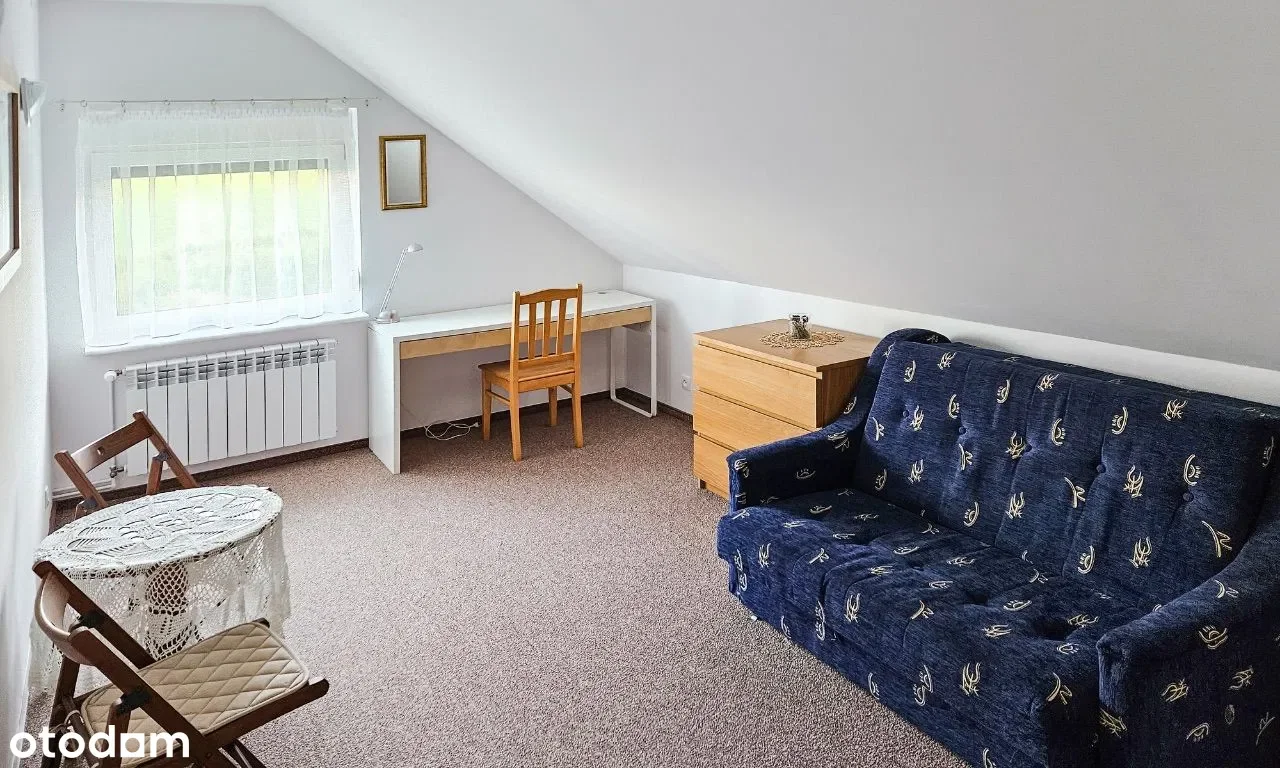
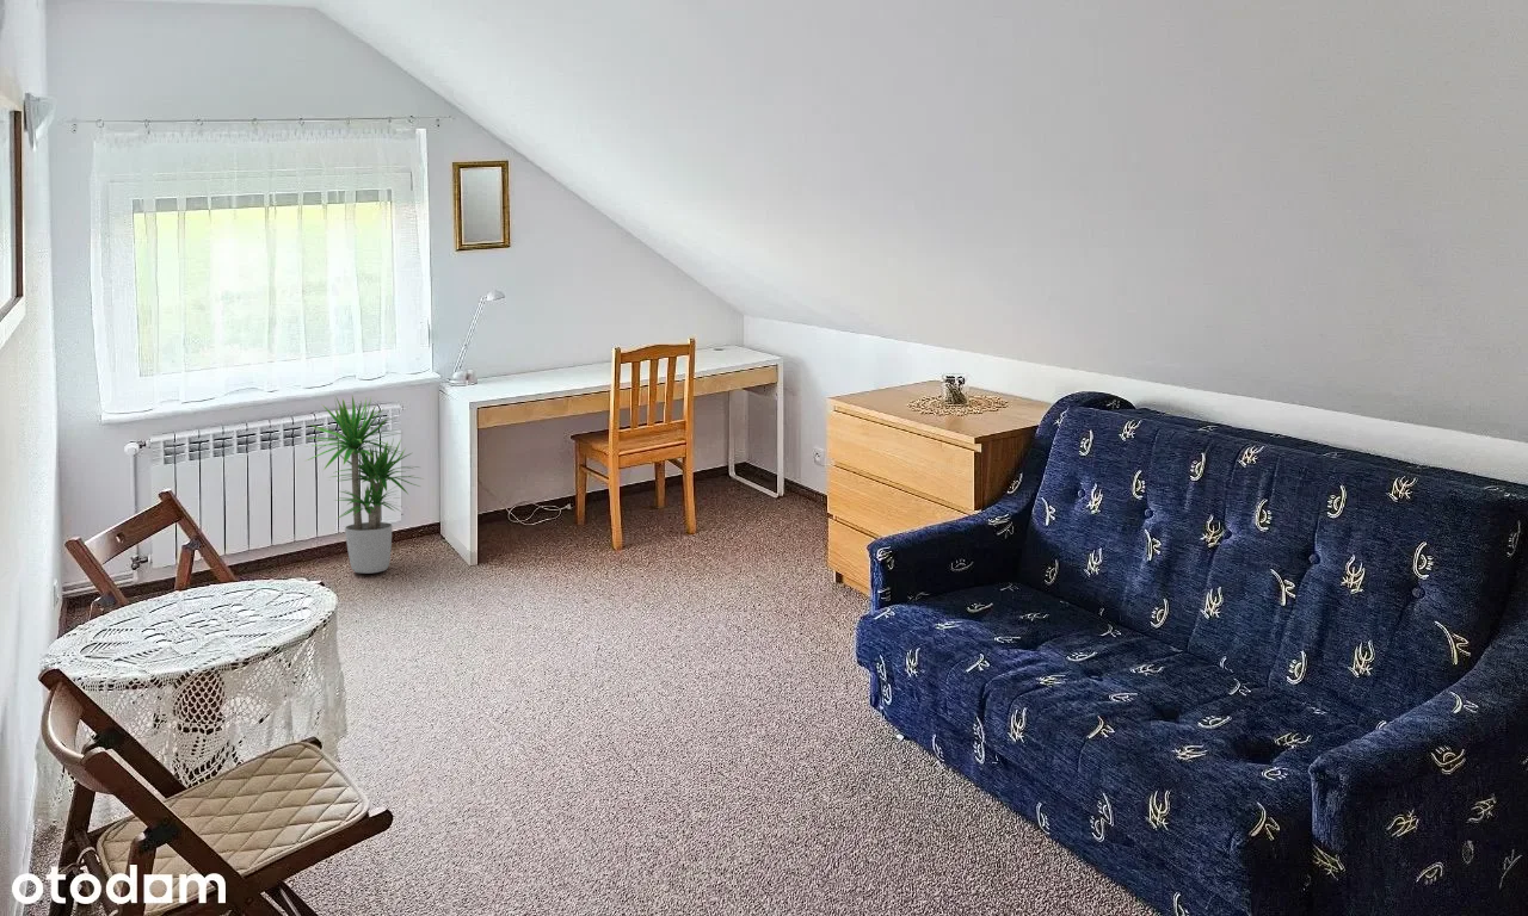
+ potted plant [303,395,425,575]
